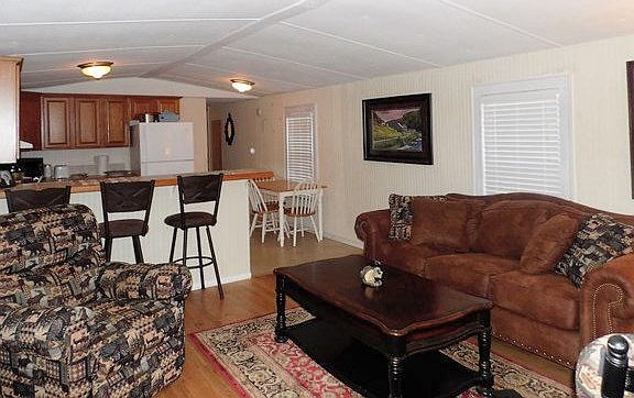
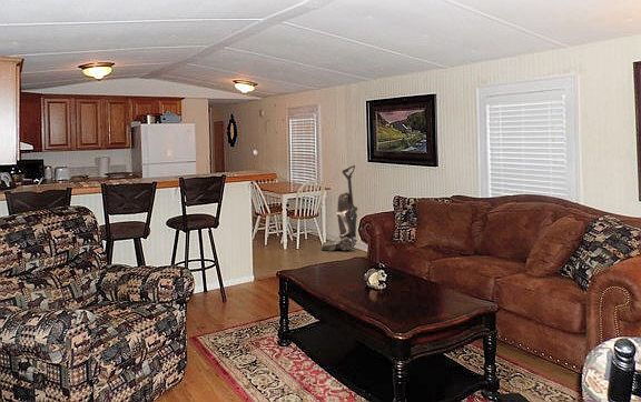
+ vacuum cleaner [320,164,358,251]
